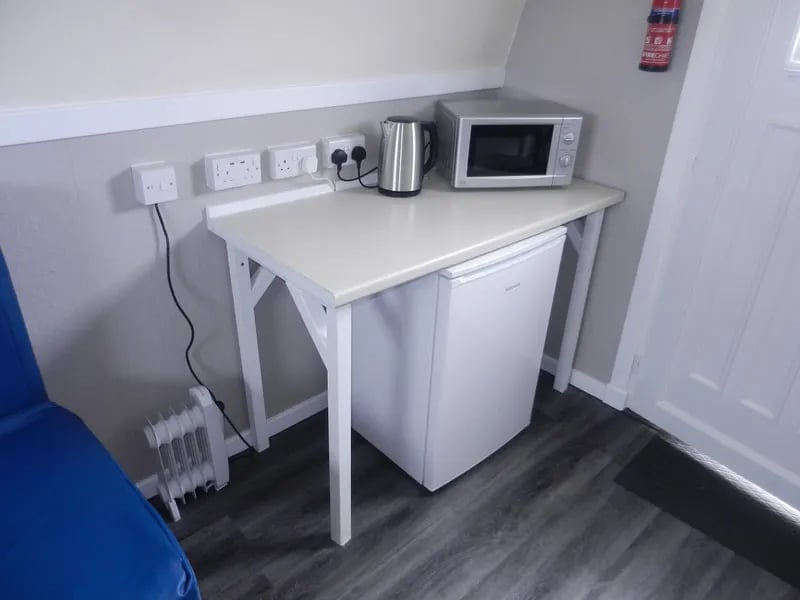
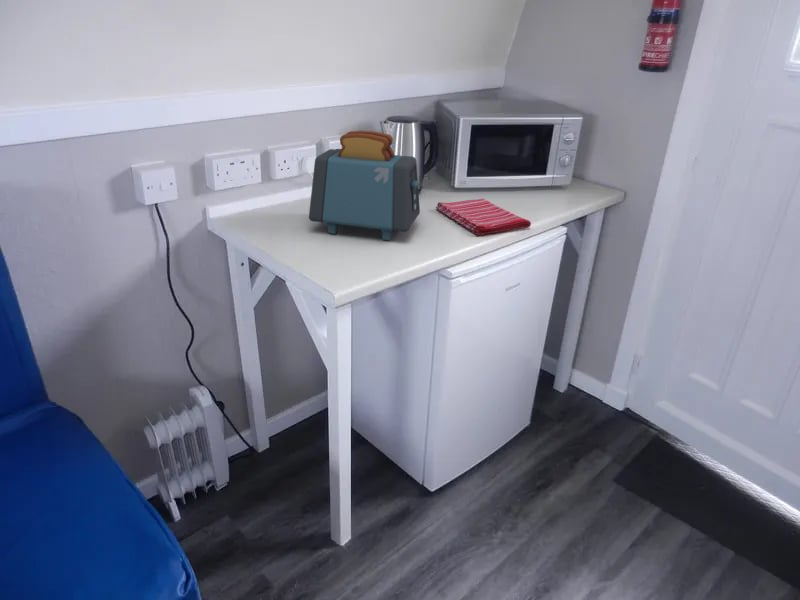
+ toaster [308,130,421,241]
+ dish towel [435,198,532,236]
